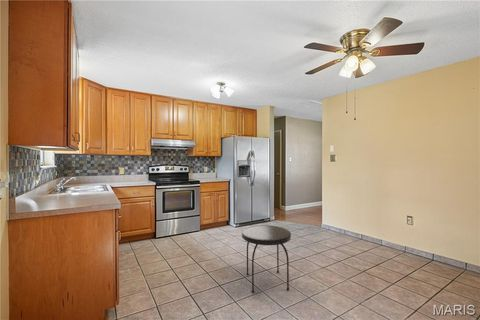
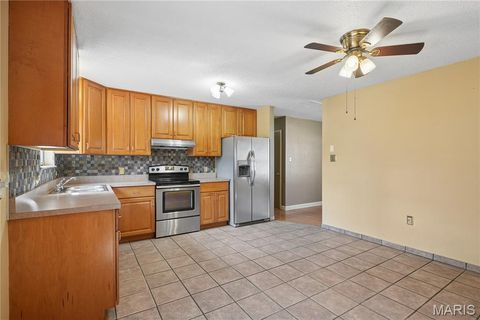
- side table [241,224,292,294]
